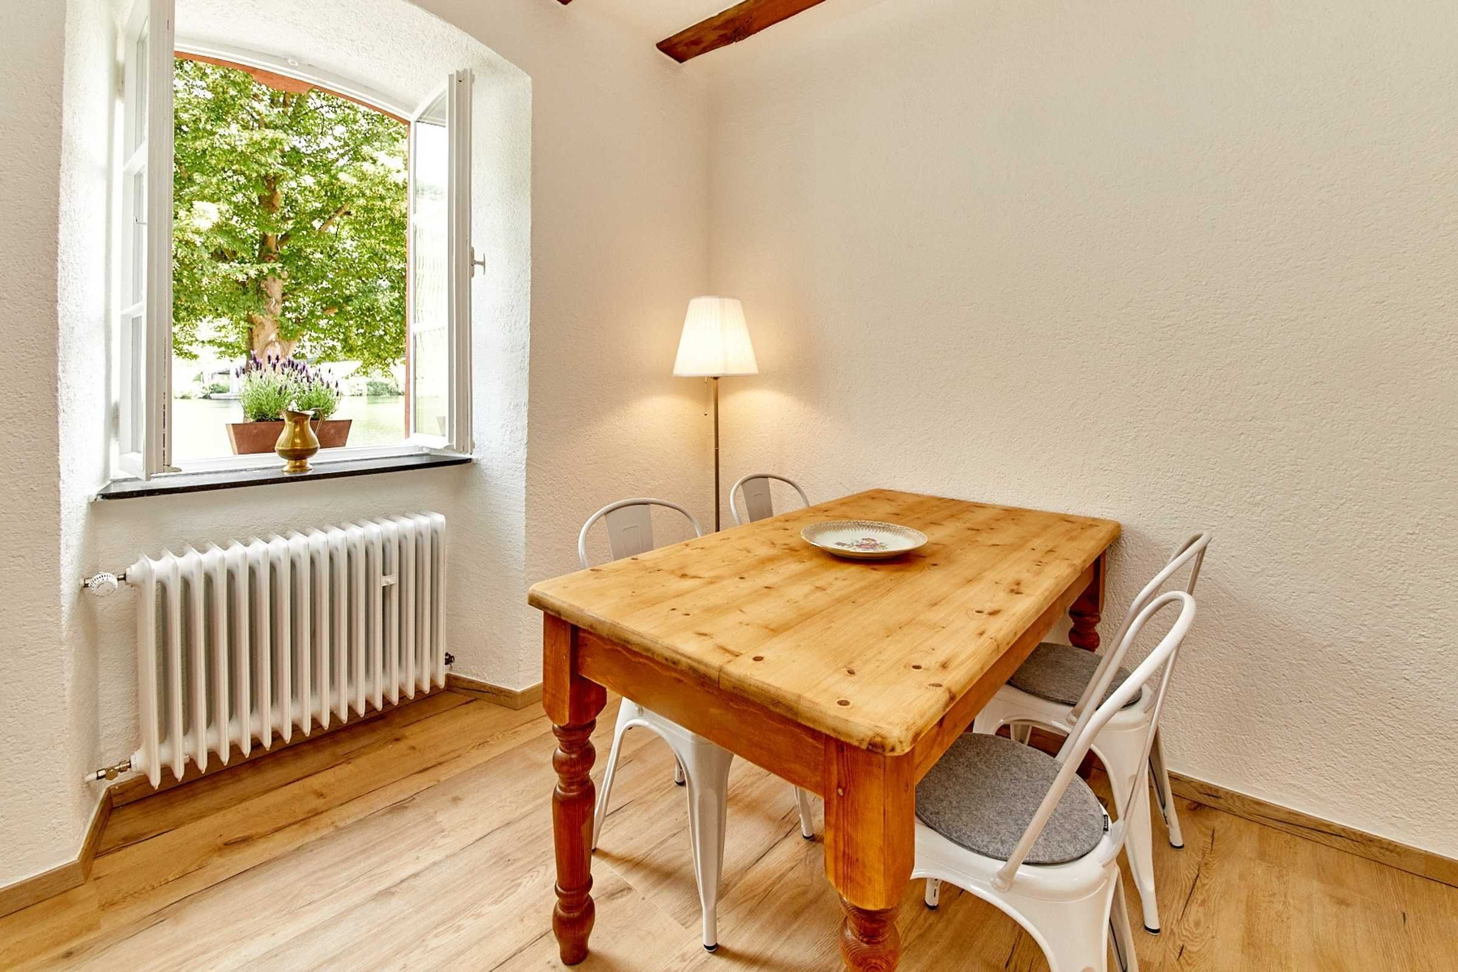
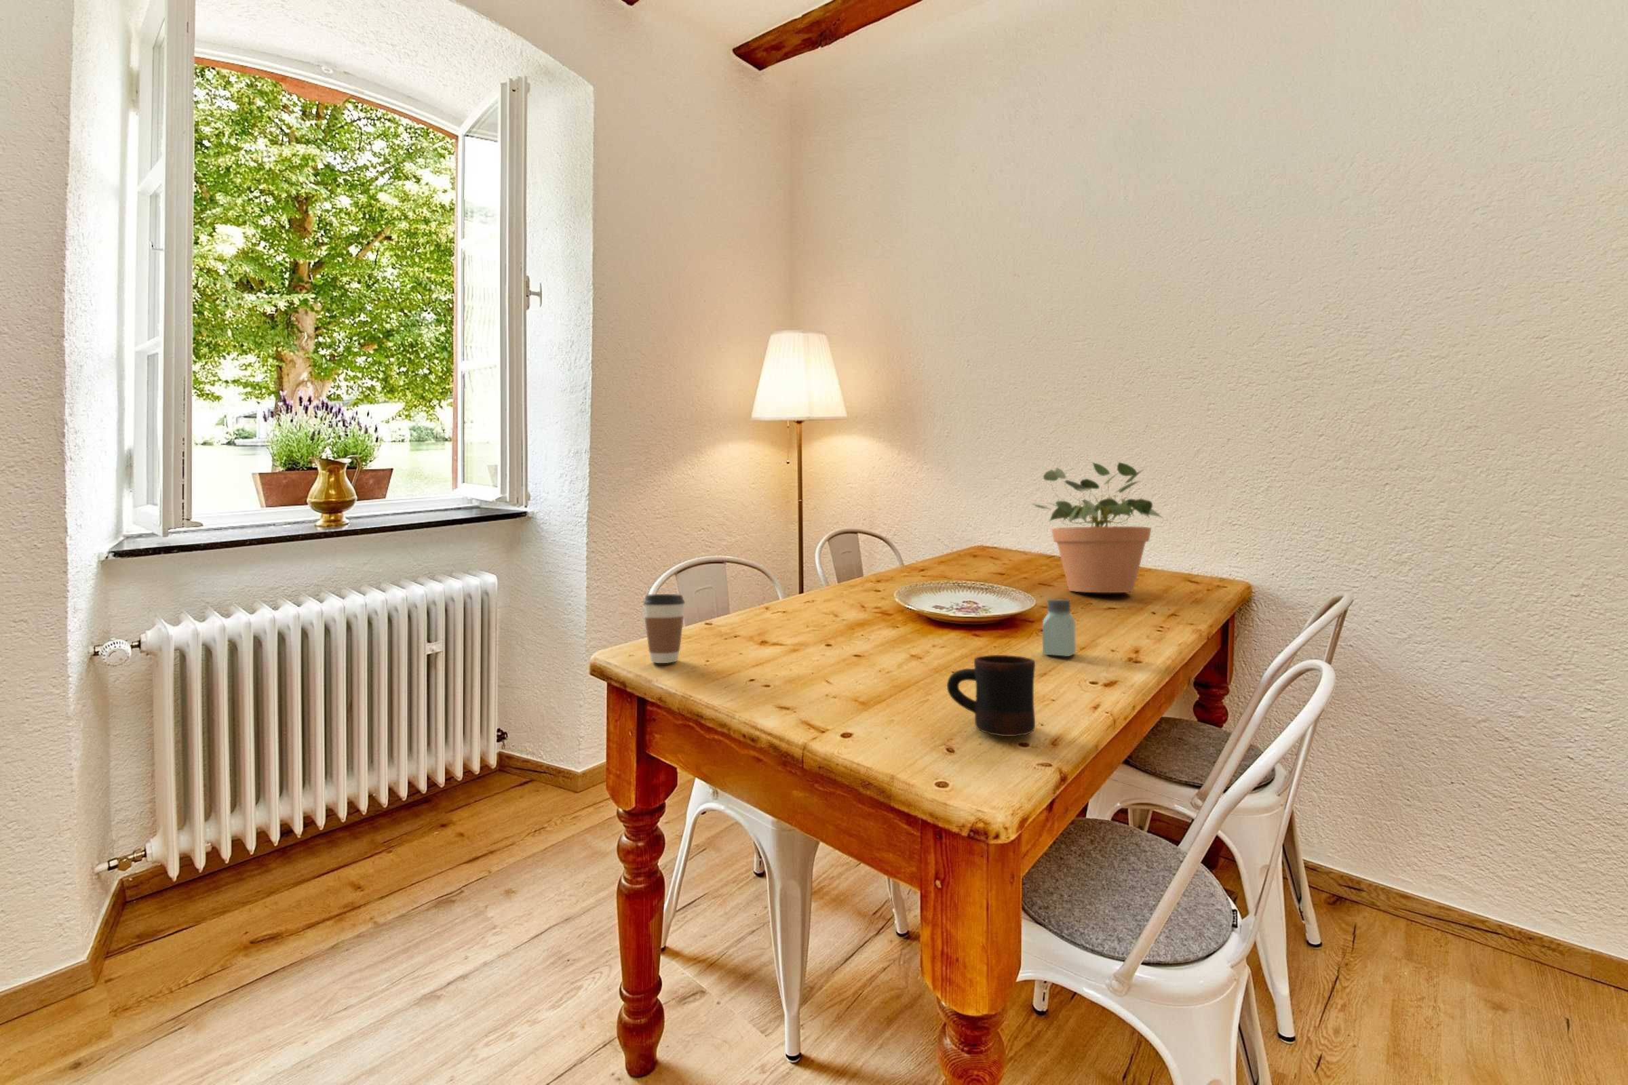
+ saltshaker [1042,598,1077,658]
+ potted plant [1032,461,1164,593]
+ coffee cup [642,593,686,664]
+ mug [946,654,1036,737]
